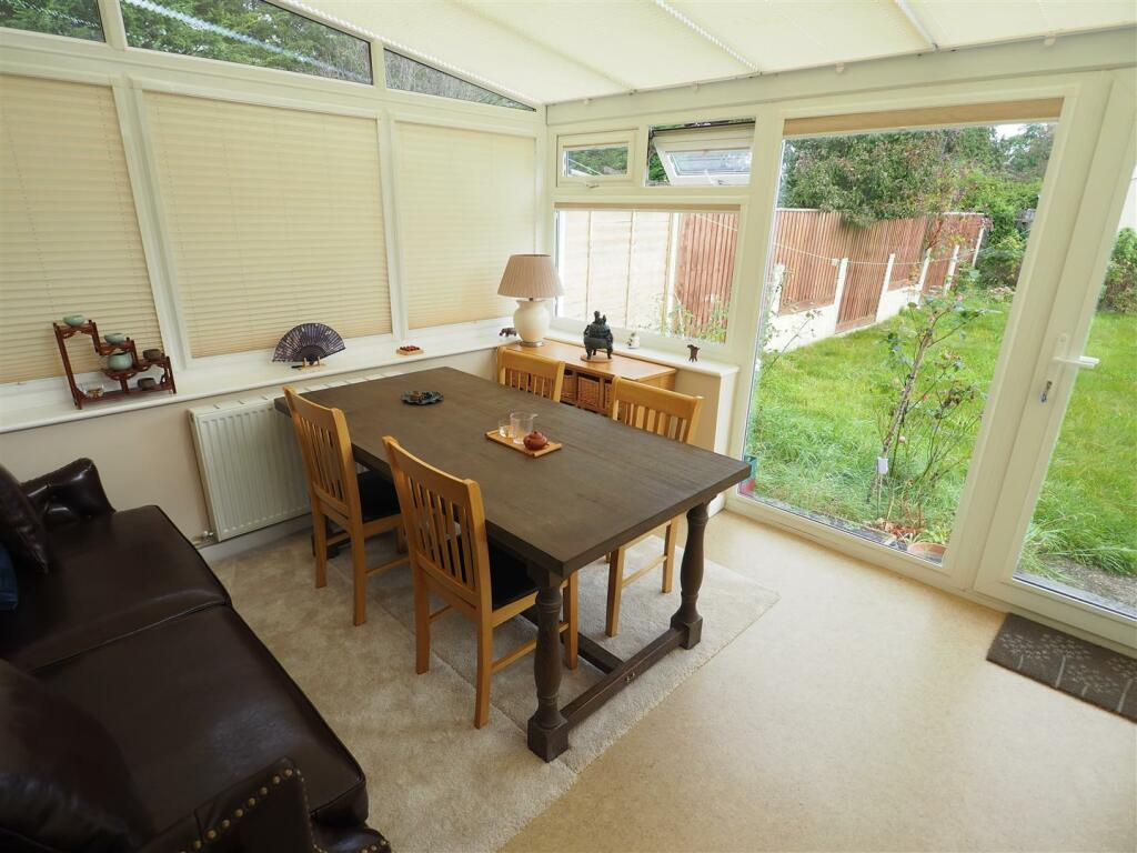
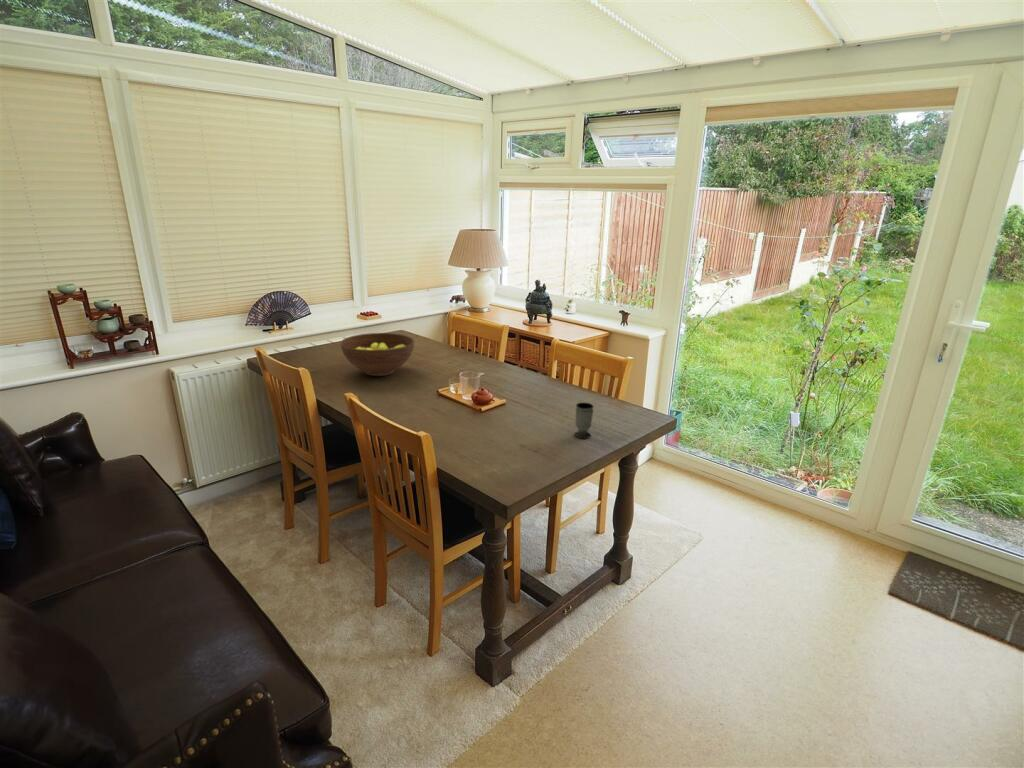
+ fruit bowl [340,332,415,377]
+ cup [574,402,594,439]
